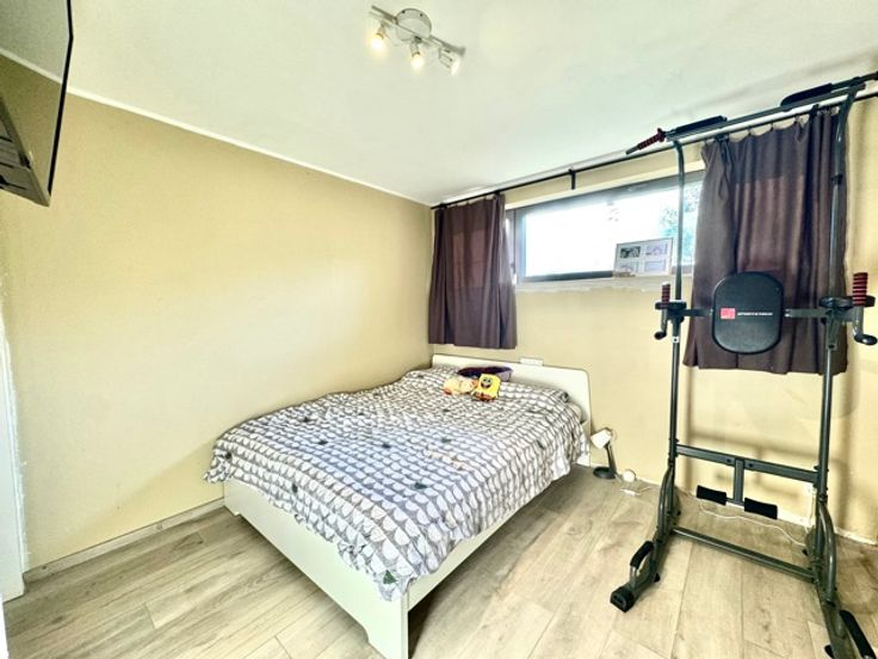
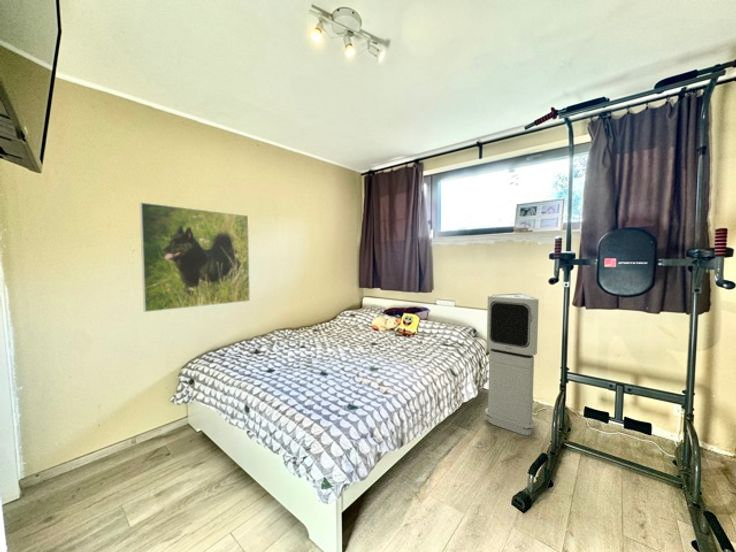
+ air purifier [484,292,540,436]
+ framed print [139,201,251,313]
